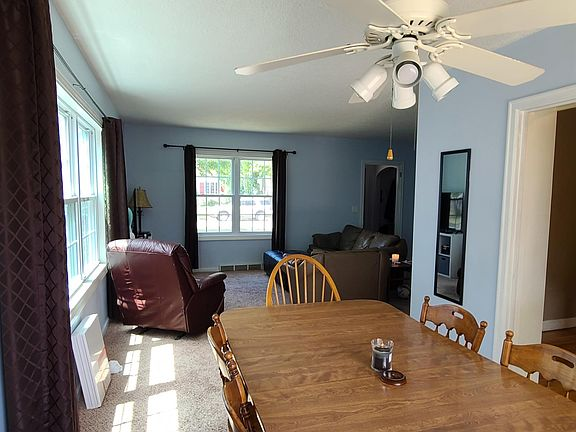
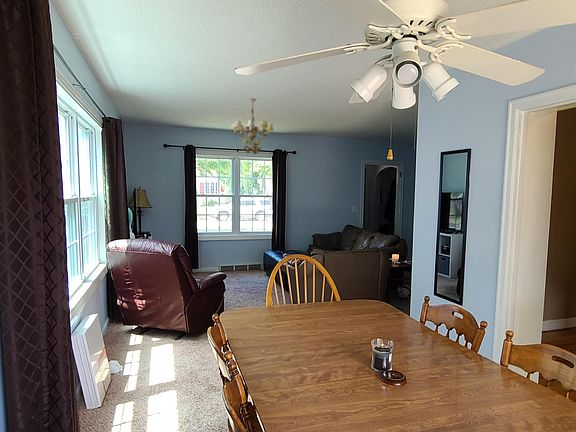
+ chandelier [230,98,274,155]
